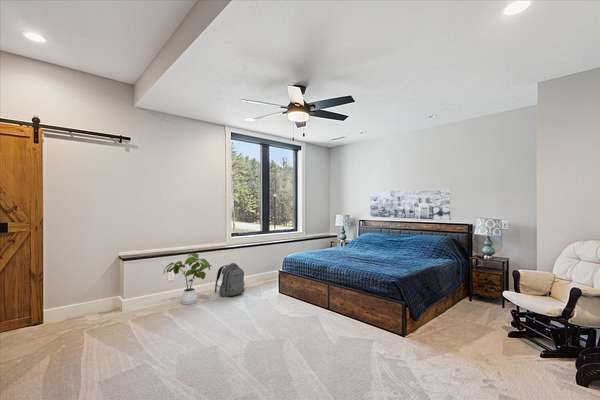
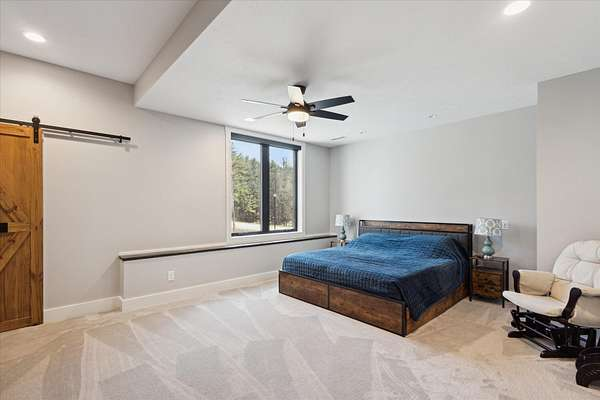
- backpack [214,262,246,298]
- house plant [163,252,213,306]
- wall art [369,189,452,221]
